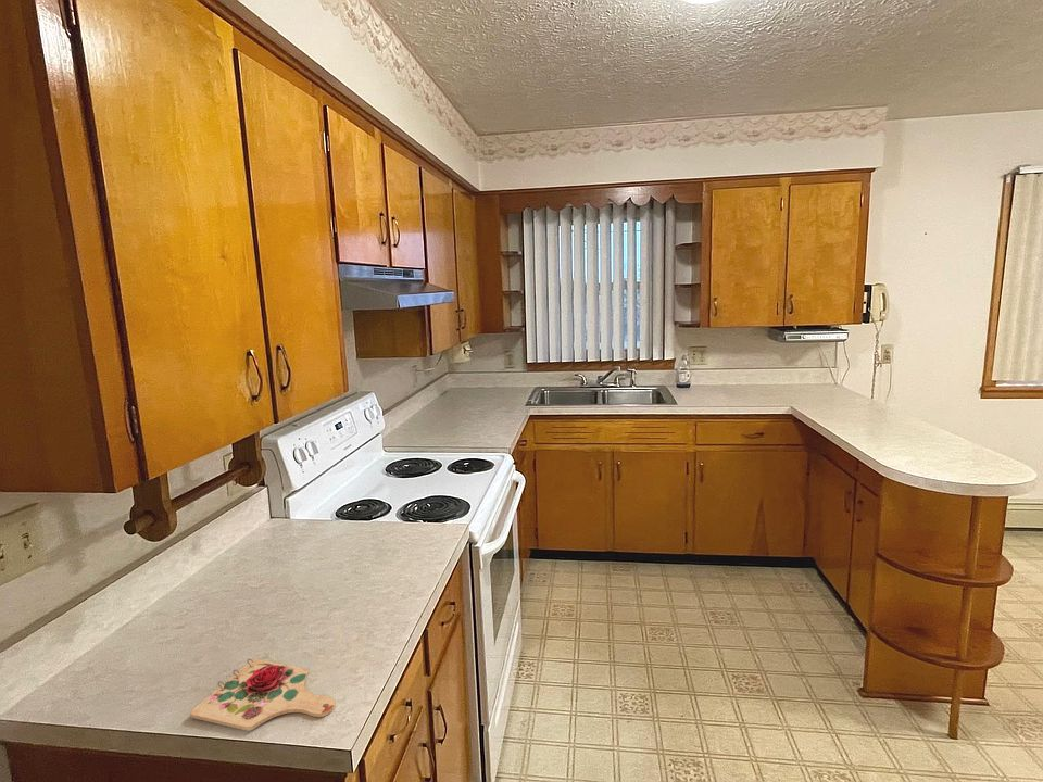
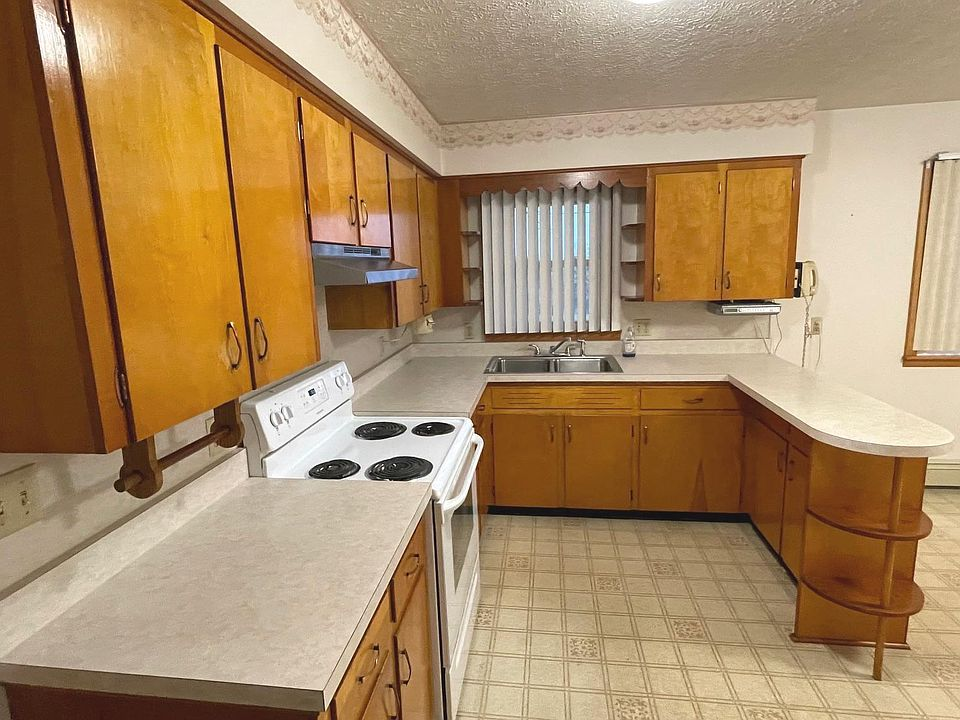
- cutting board [189,658,337,732]
